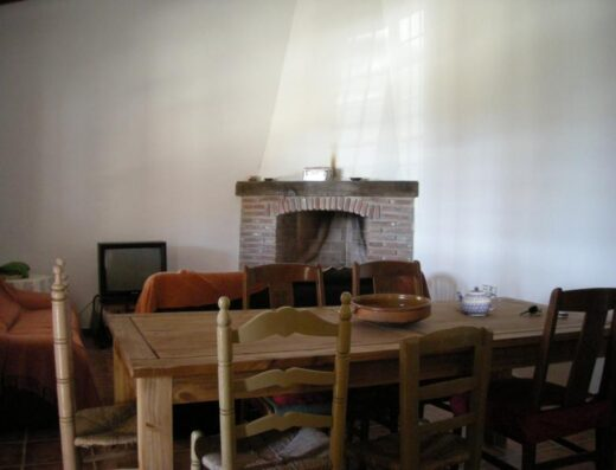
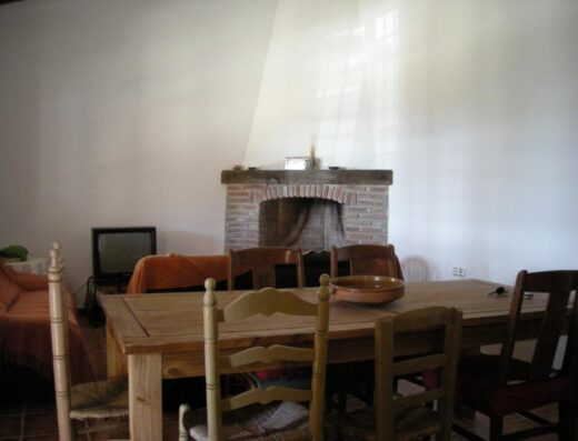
- teapot [455,285,501,317]
